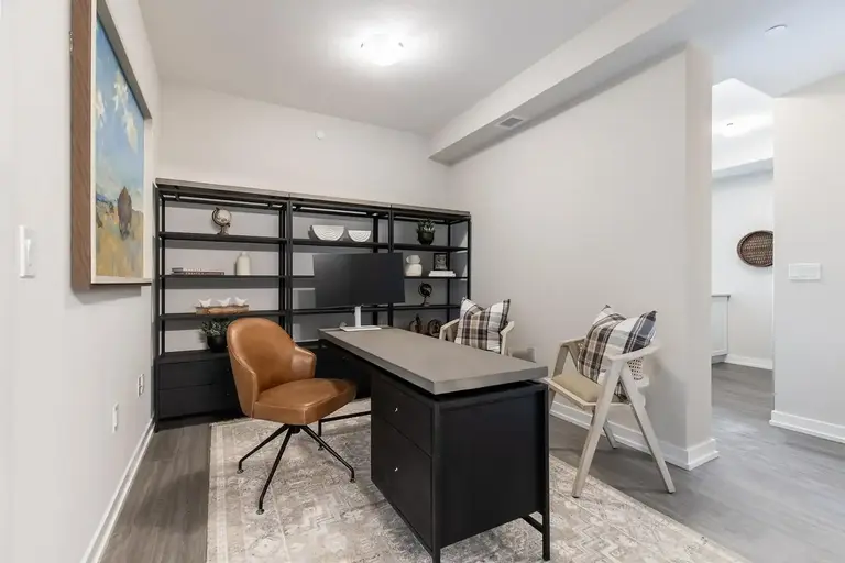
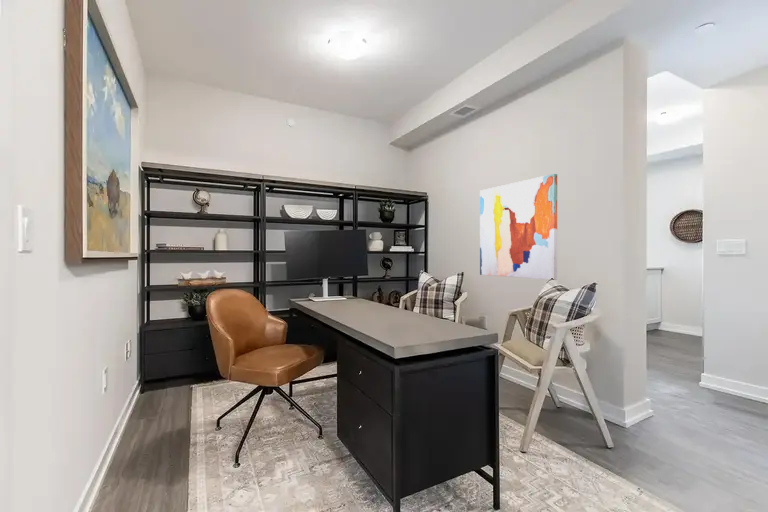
+ wall art [479,173,558,281]
